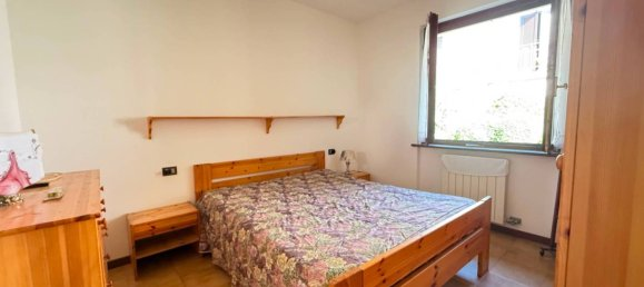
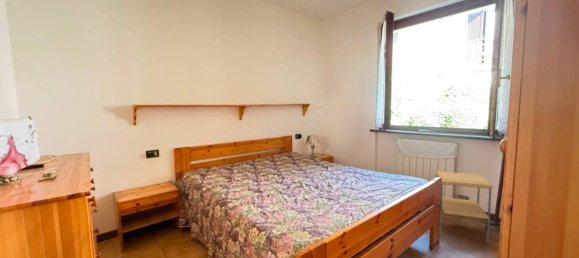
+ side table [435,170,494,244]
